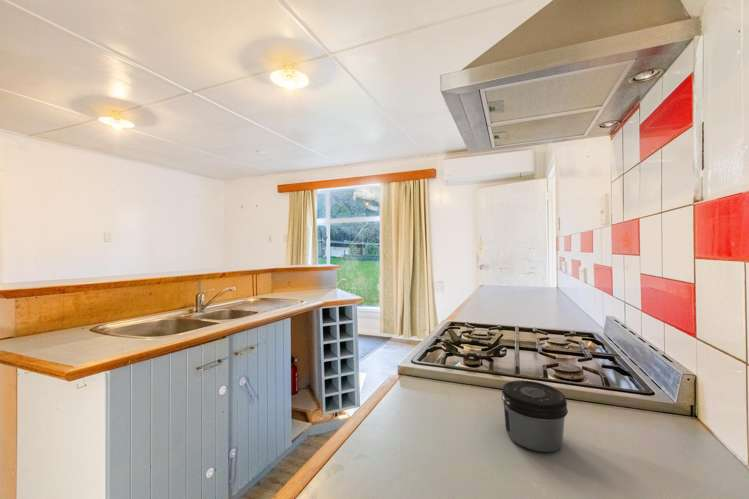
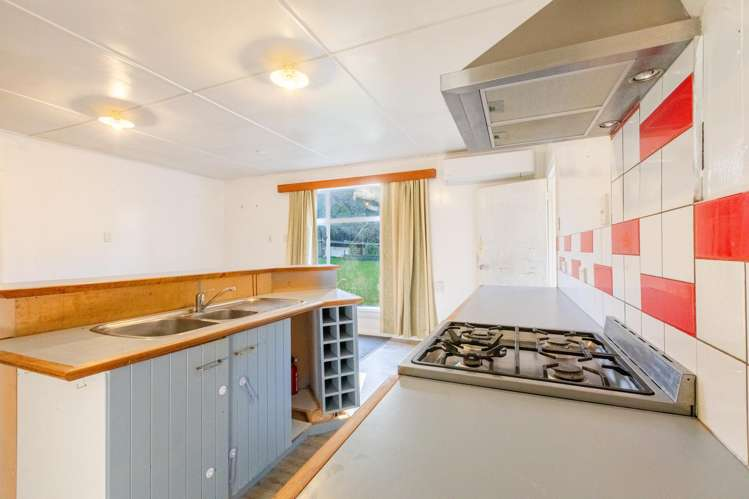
- jar [501,379,569,453]
